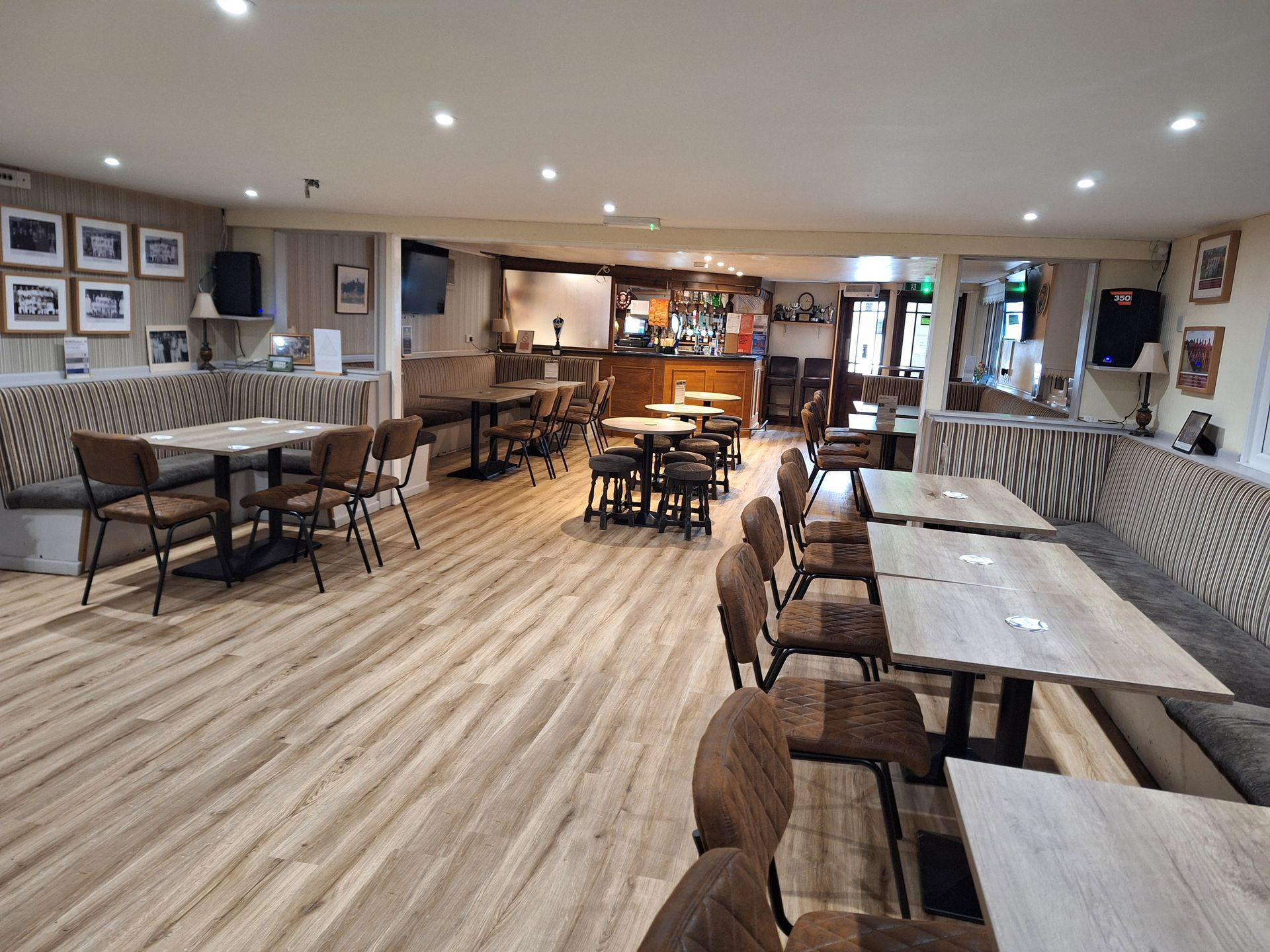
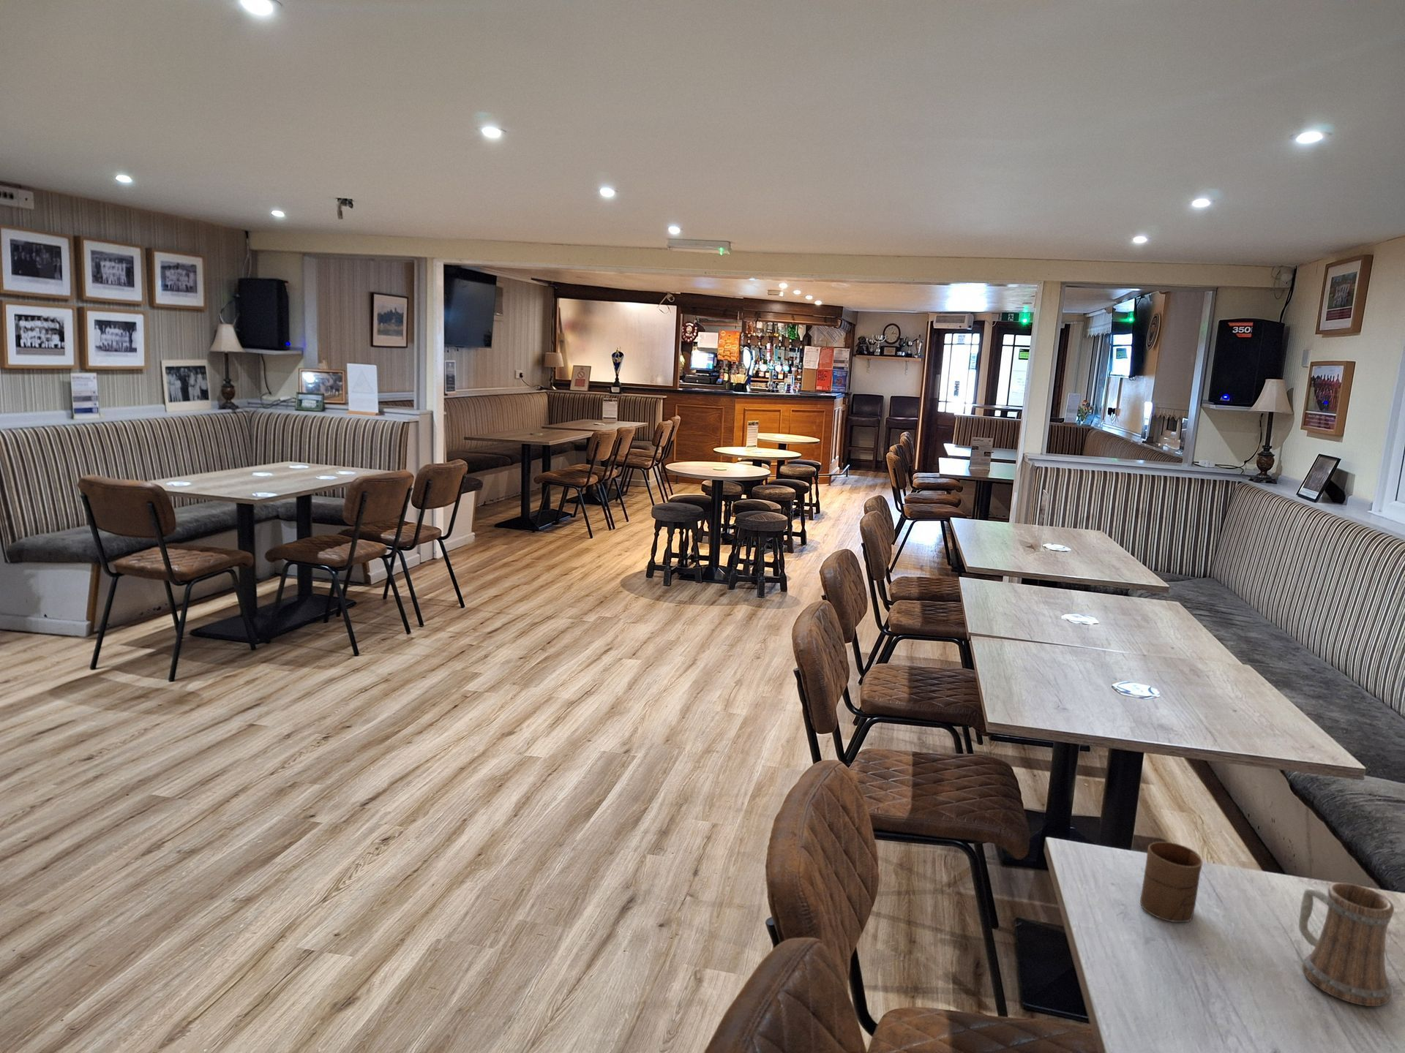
+ beer mug [1298,882,1395,1007]
+ cup [1139,841,1203,922]
